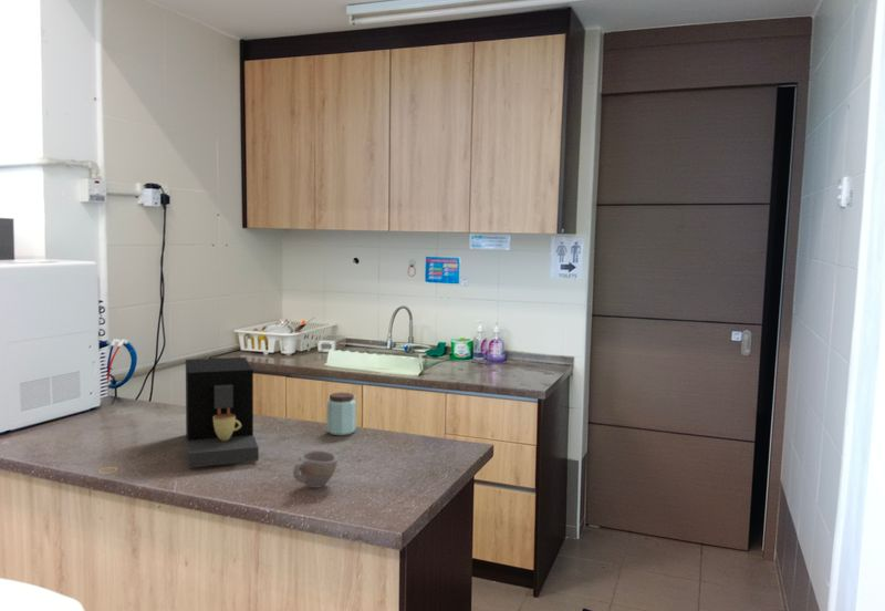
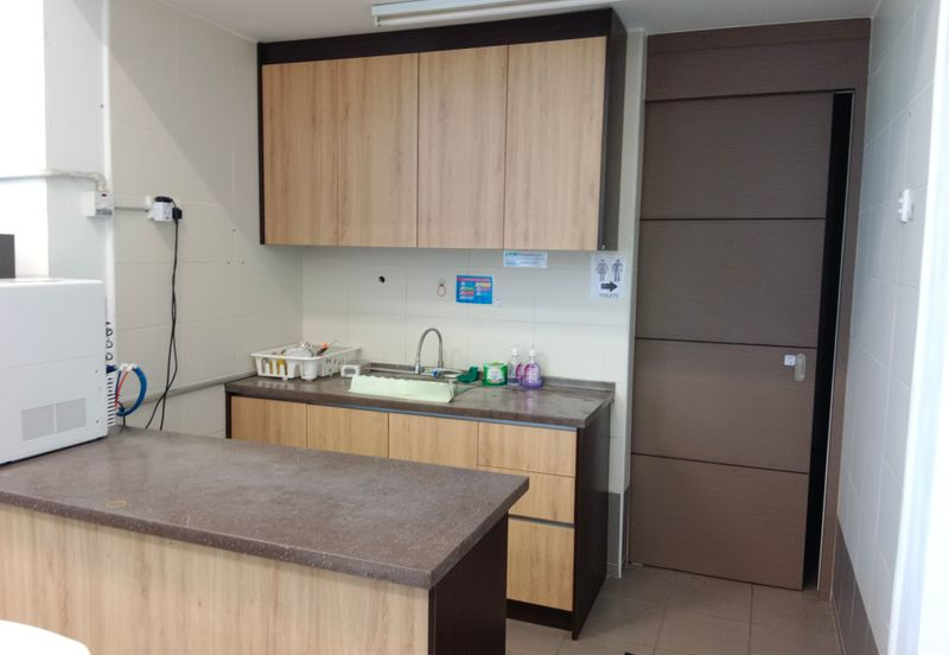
- coffee maker [185,356,260,468]
- cup [292,449,339,489]
- peanut butter [326,392,357,436]
